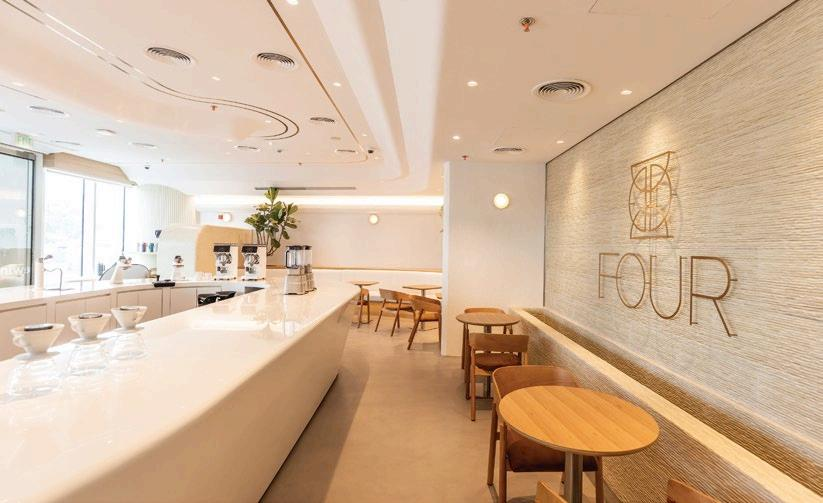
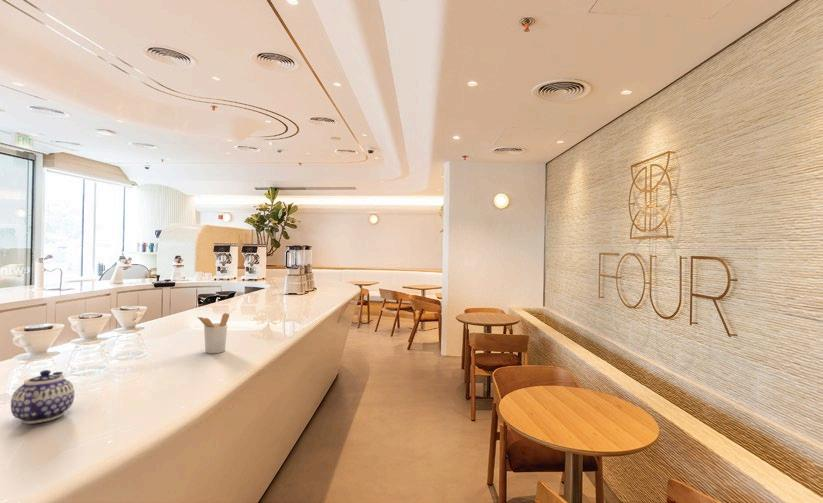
+ utensil holder [196,312,230,354]
+ teapot [10,369,76,425]
